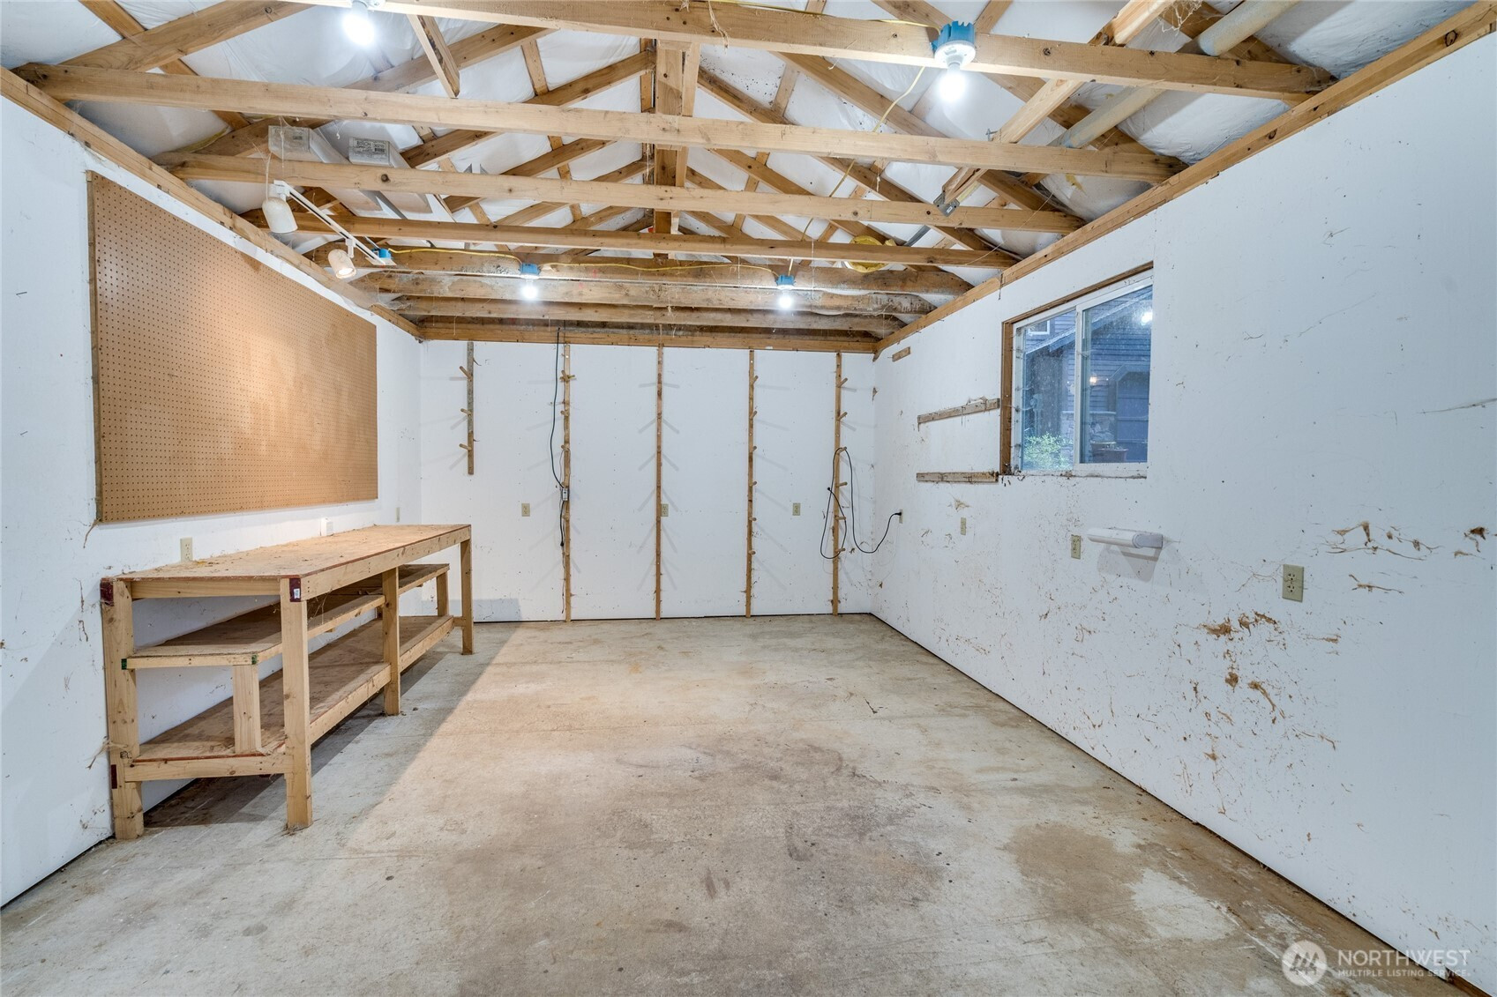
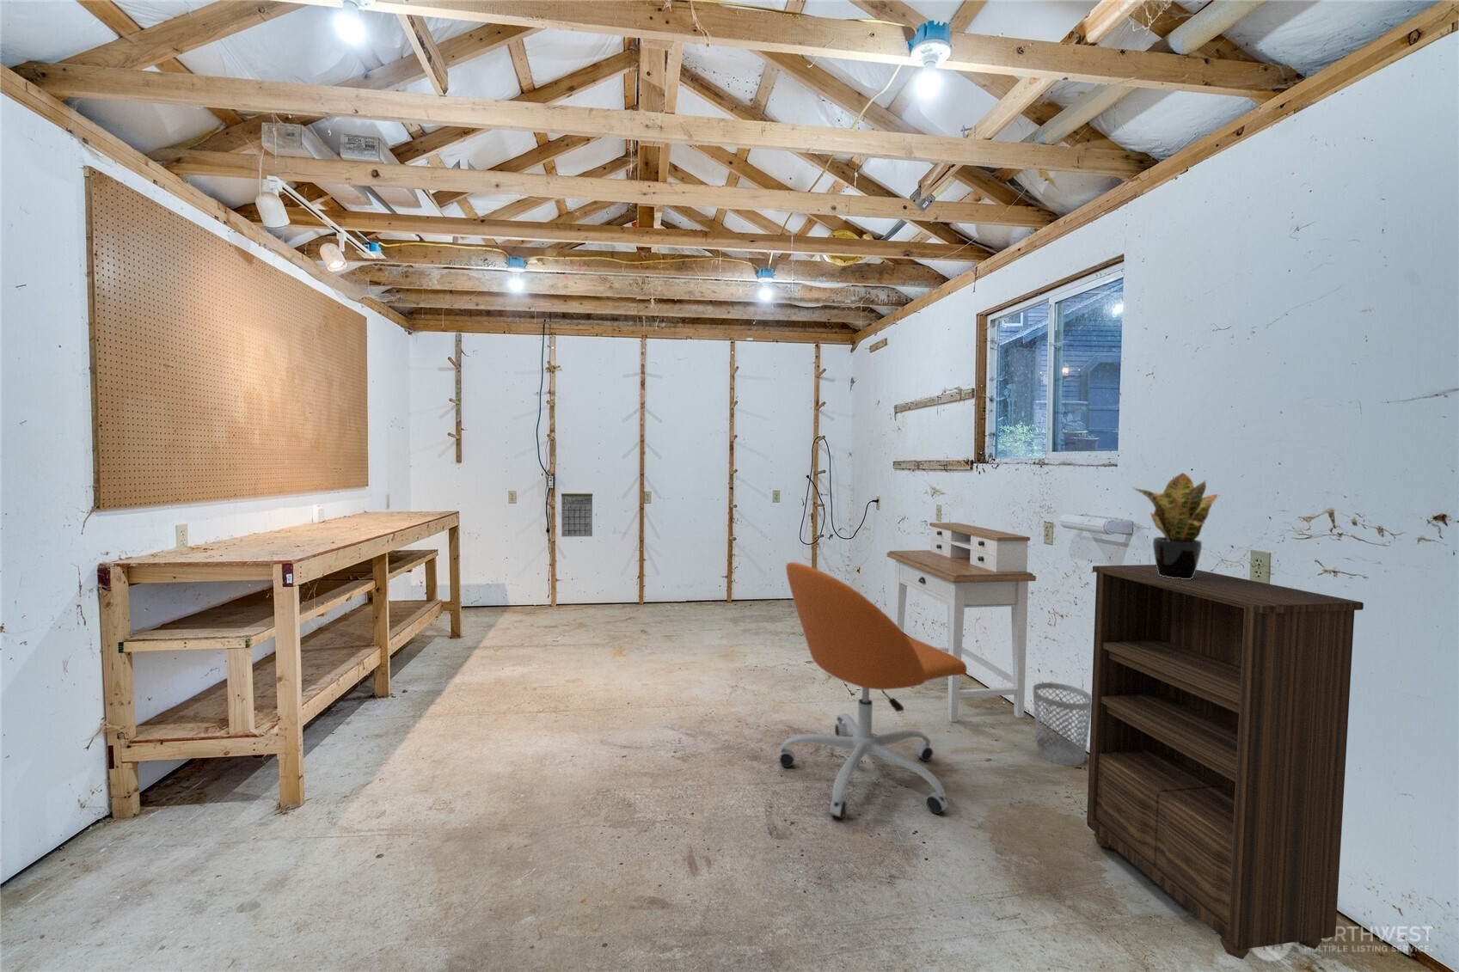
+ wastebasket [1032,681,1092,767]
+ office chair [777,561,968,820]
+ calendar [561,490,593,537]
+ desk [886,522,1037,722]
+ bookshelf [1086,564,1365,960]
+ potted plant [1132,472,1218,579]
